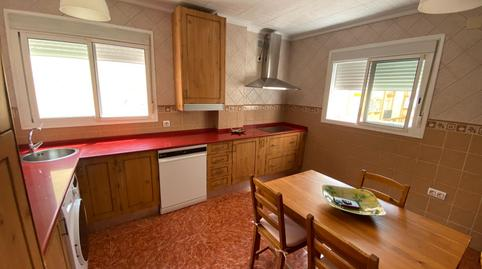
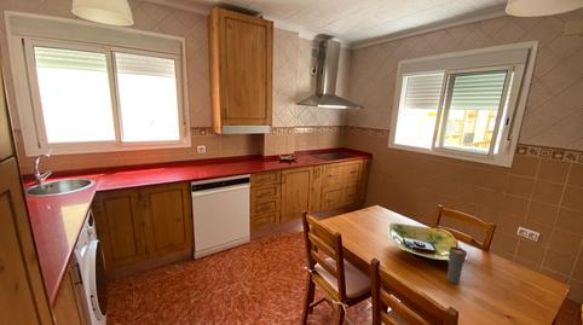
+ cup [445,236,468,285]
